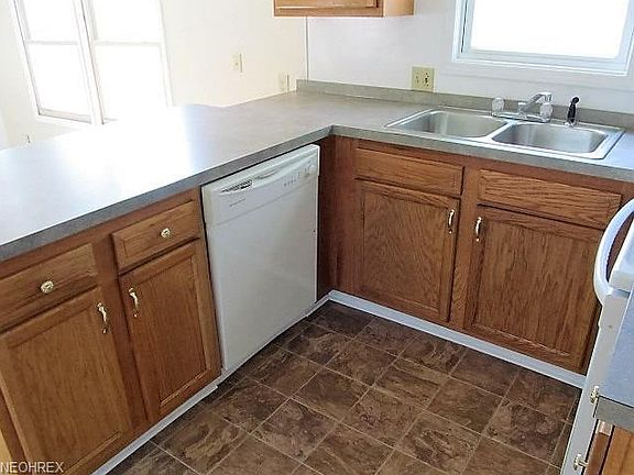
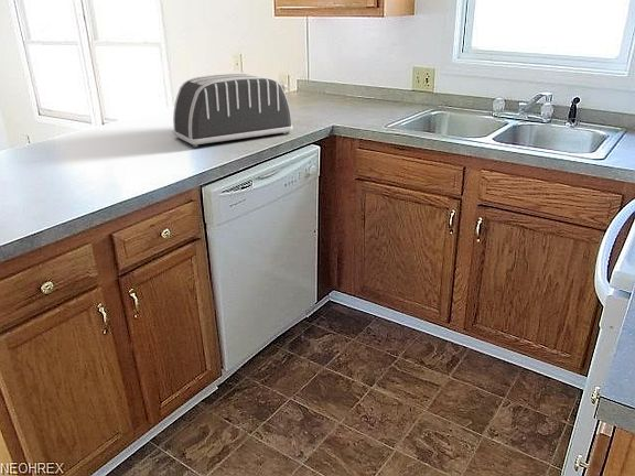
+ toaster [172,73,294,148]
